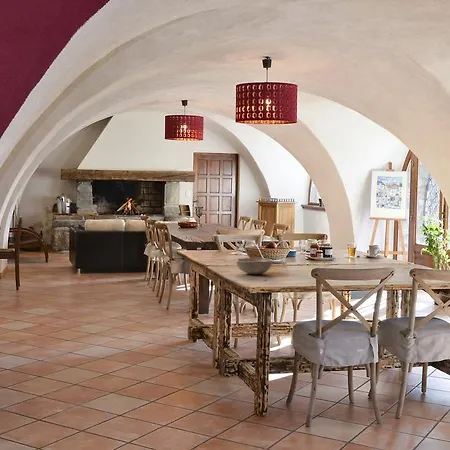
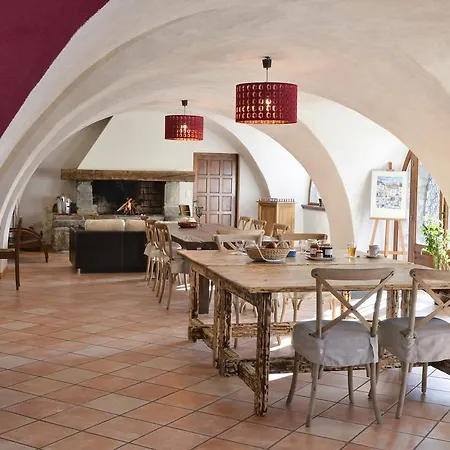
- bowl [235,257,273,275]
